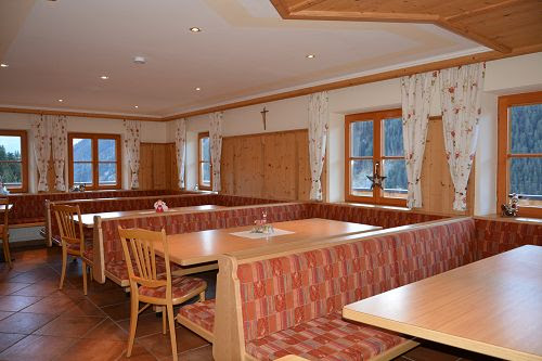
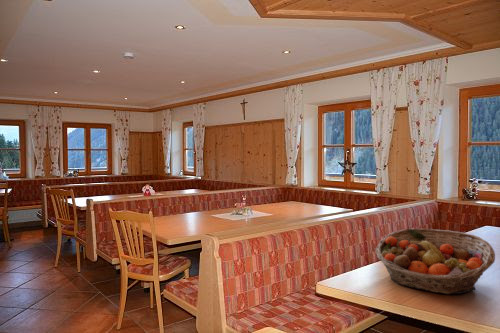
+ fruit basket [374,228,496,295]
